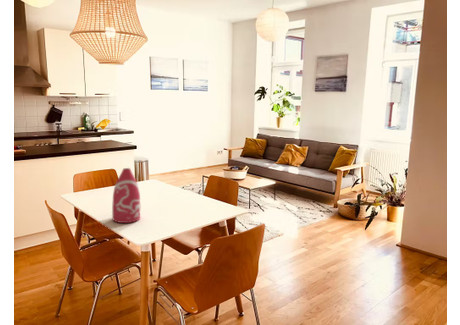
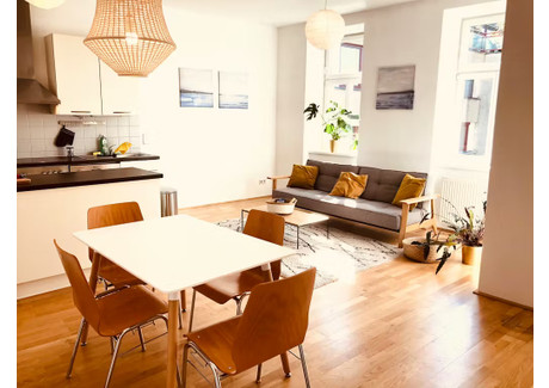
- bottle [111,167,141,224]
